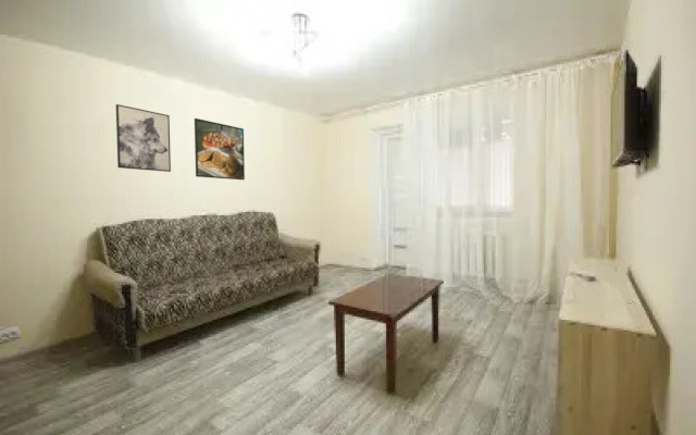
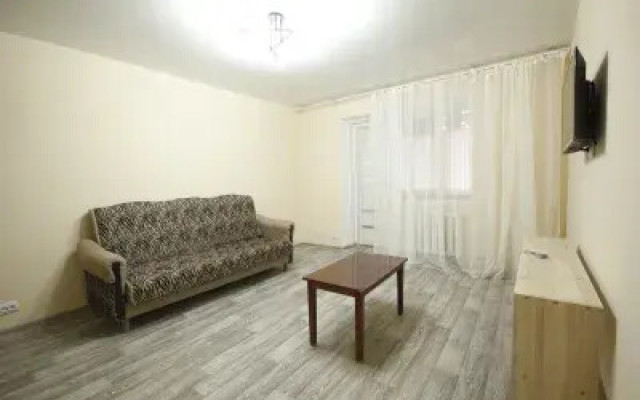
- wall art [115,103,172,173]
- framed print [194,117,246,181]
